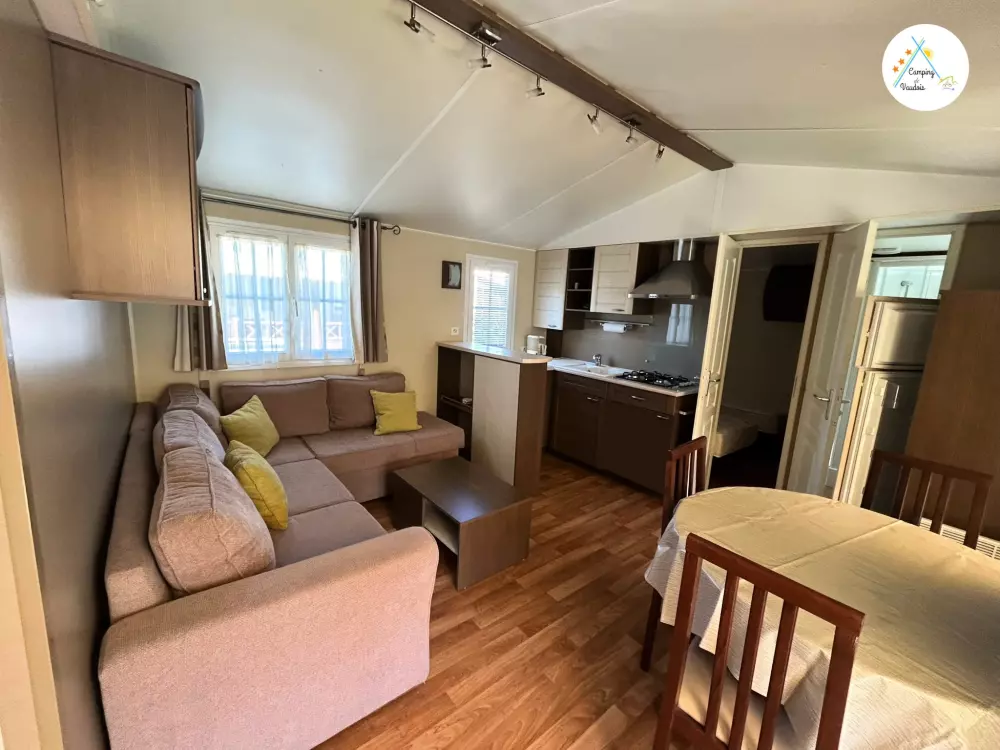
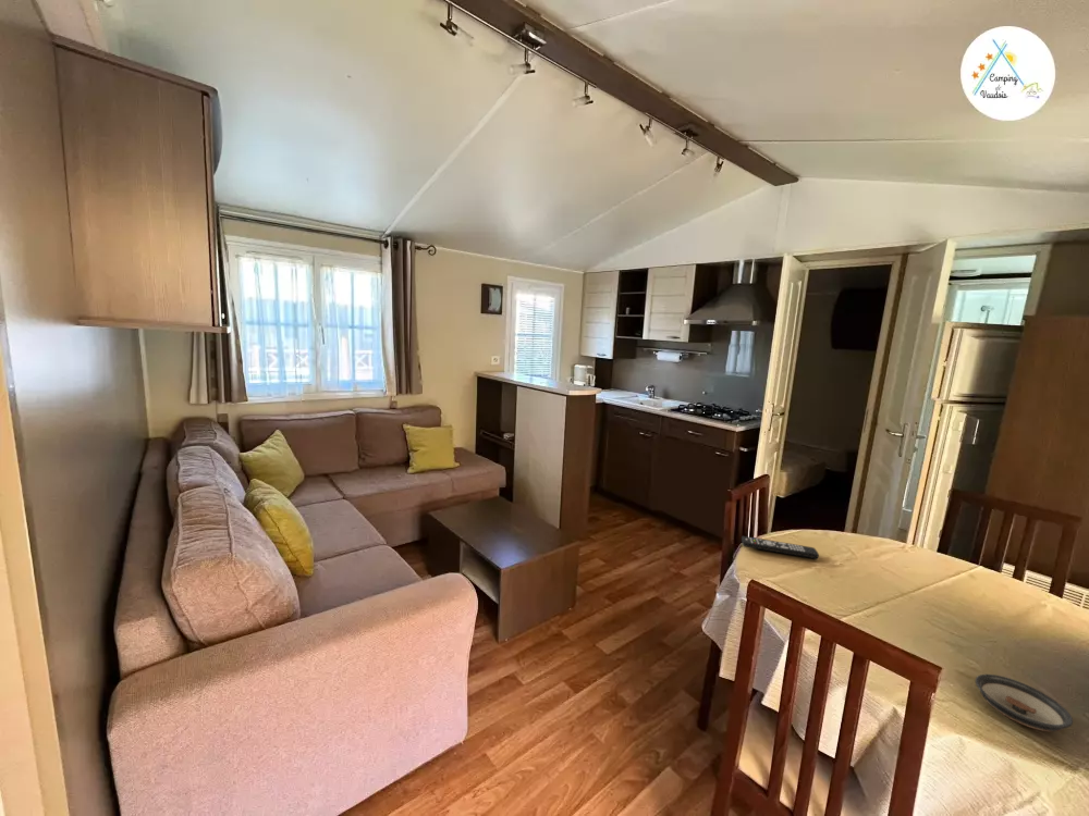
+ saucer [974,673,1074,732]
+ remote control [741,535,820,559]
